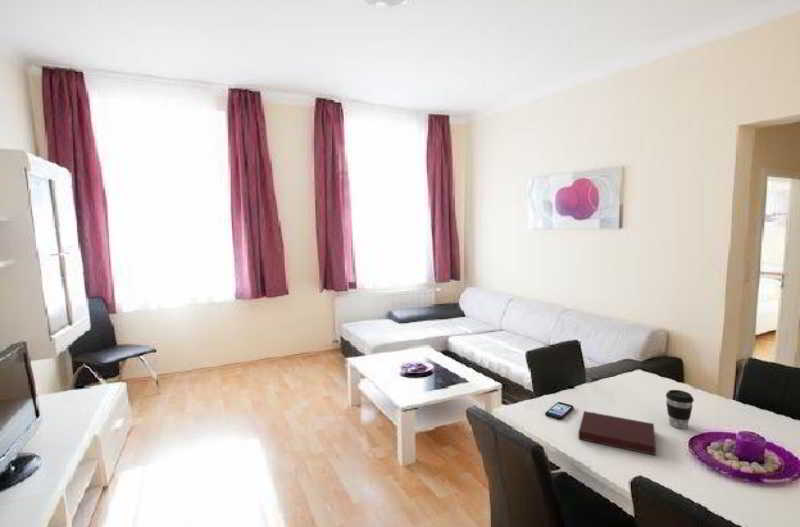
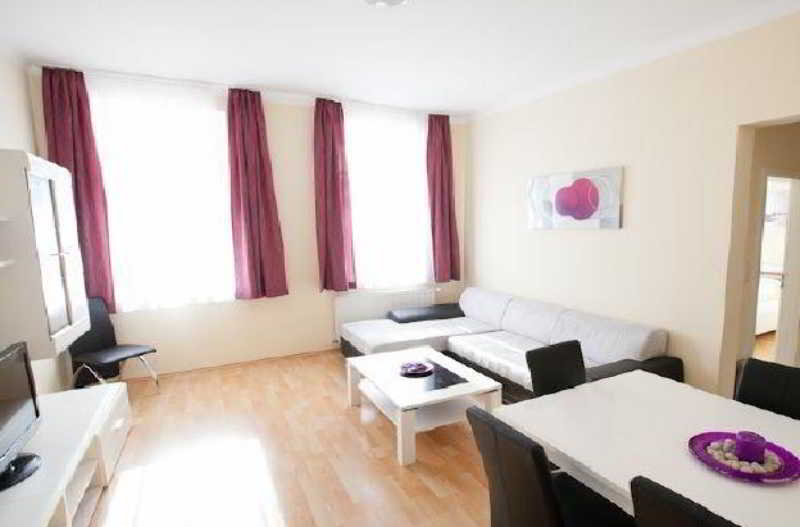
- notebook [578,410,657,456]
- coffee cup [665,389,695,429]
- smartphone [544,401,574,421]
